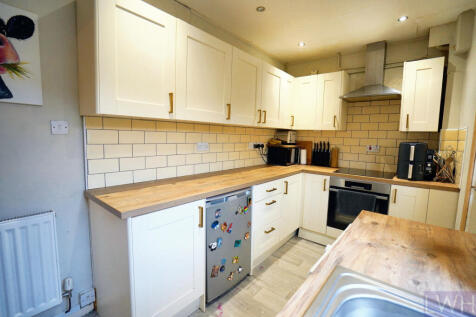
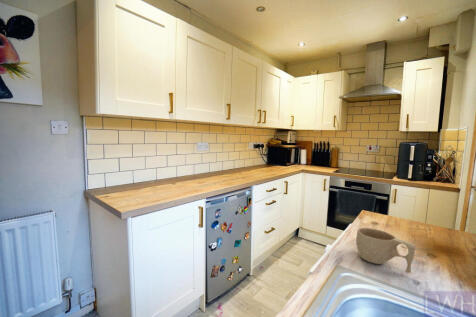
+ cup [355,227,416,274]
